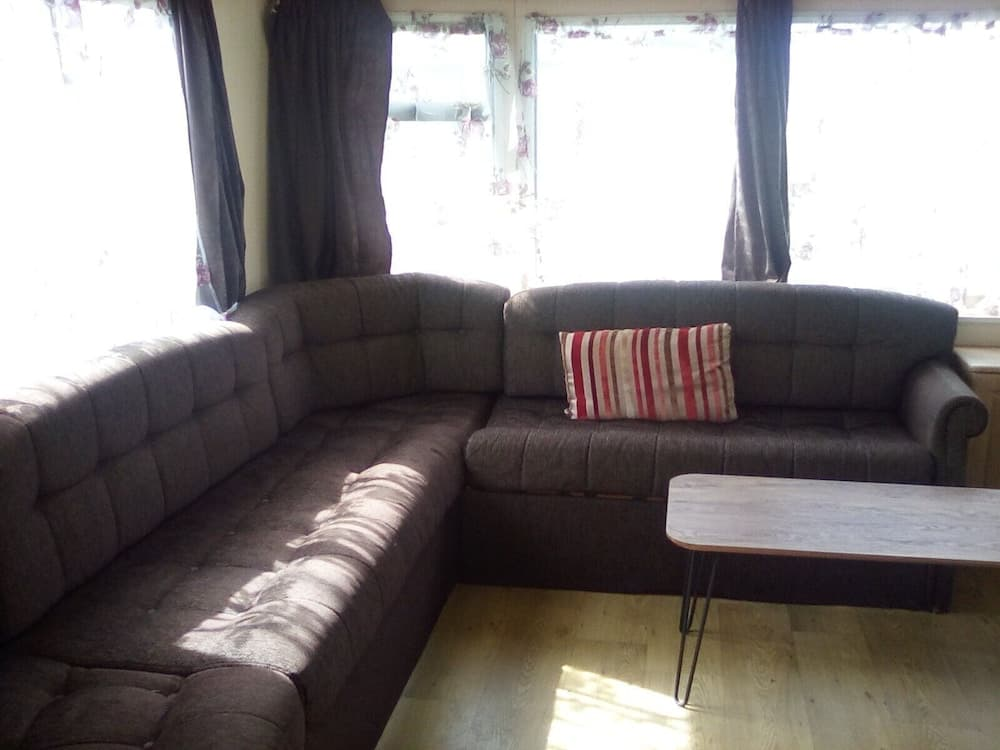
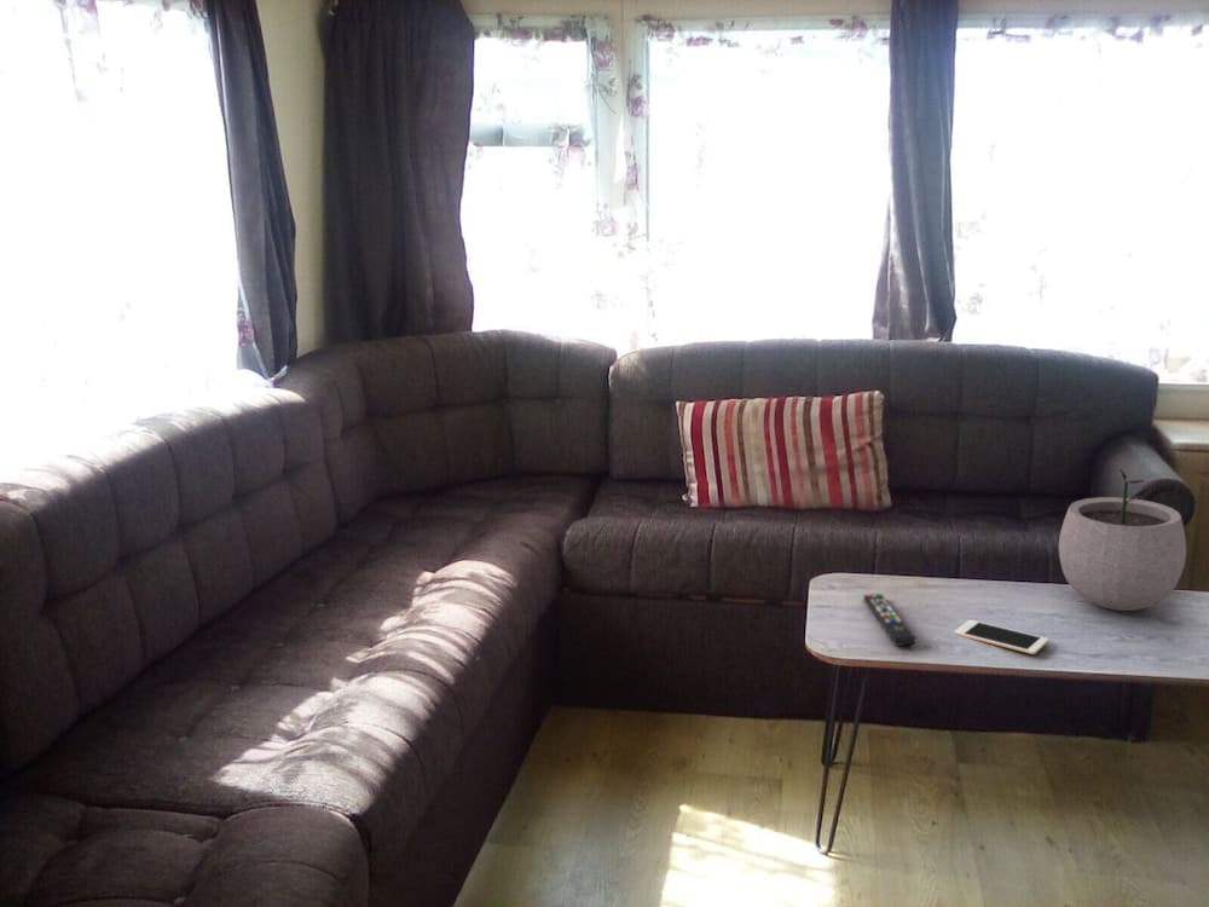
+ cell phone [953,619,1049,655]
+ remote control [862,593,916,647]
+ plant pot [1058,468,1187,612]
